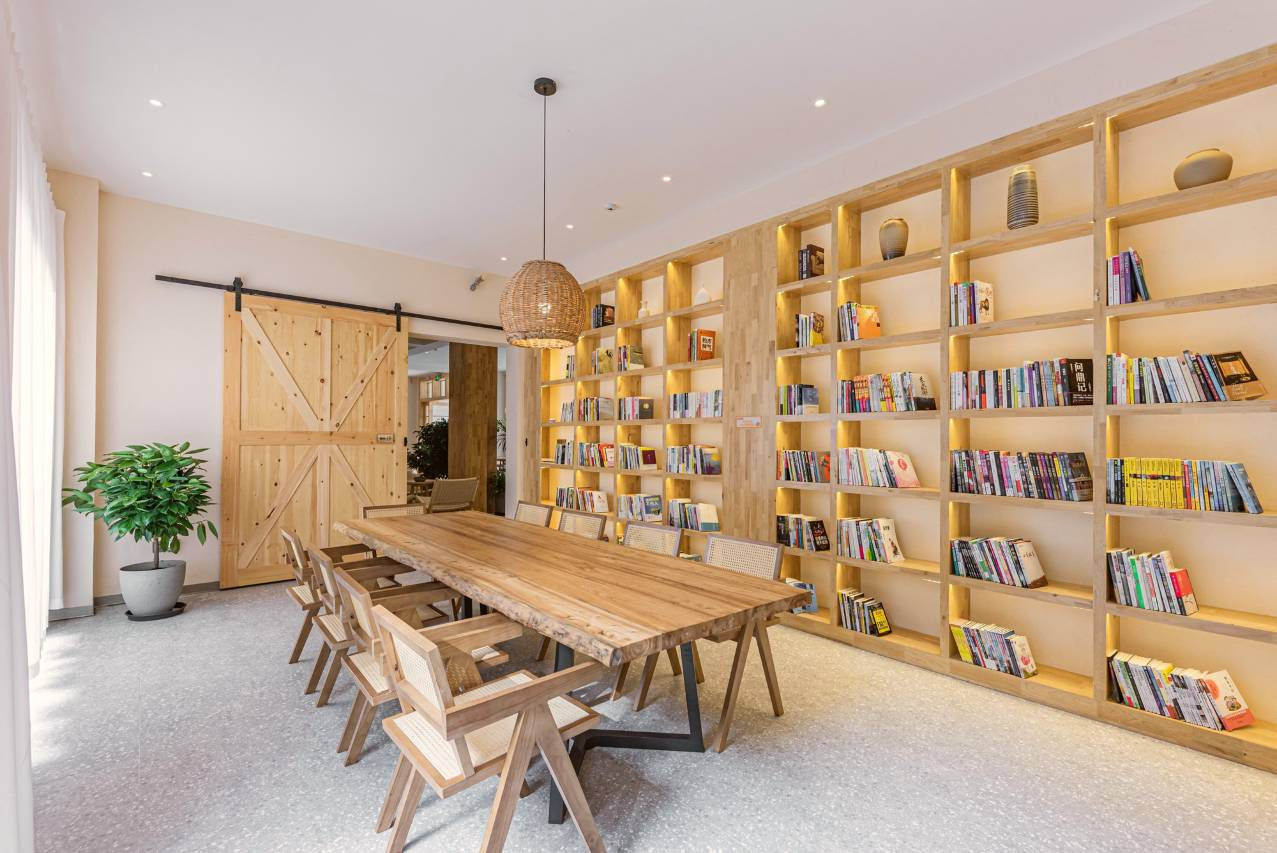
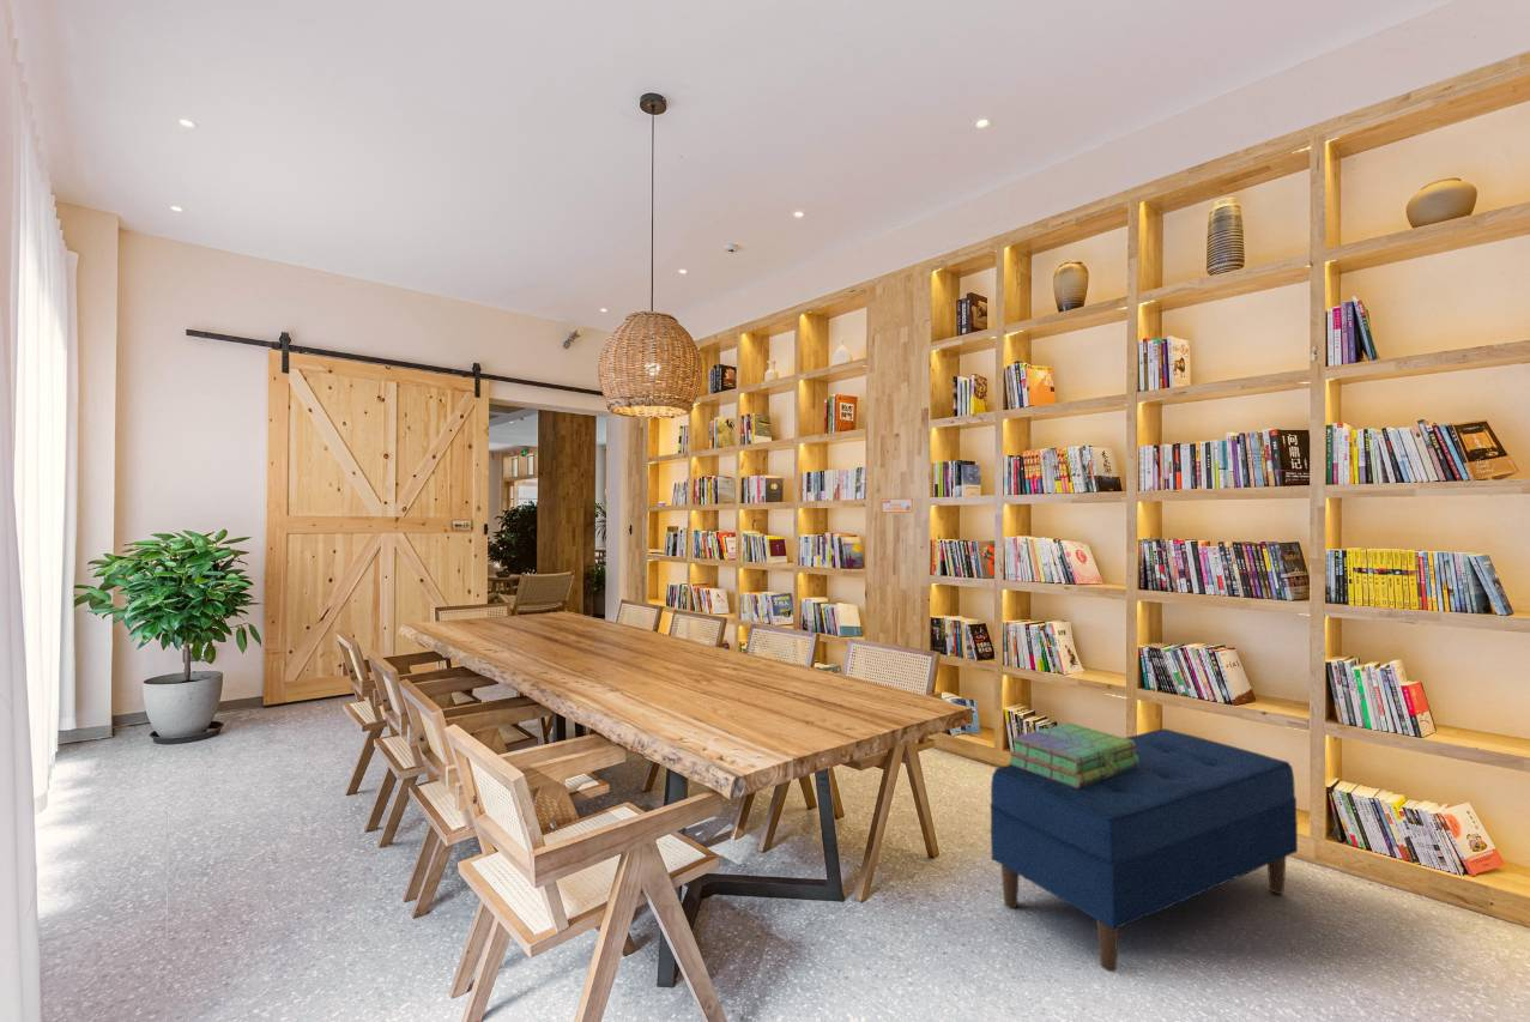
+ stack of books [1006,721,1139,788]
+ bench [990,727,1299,973]
